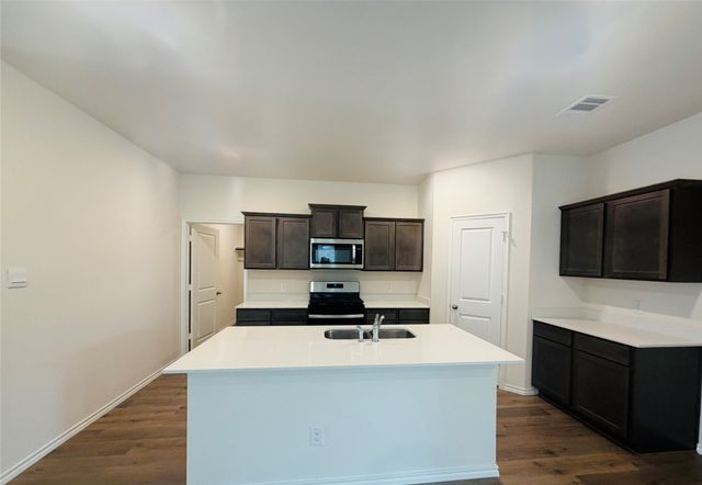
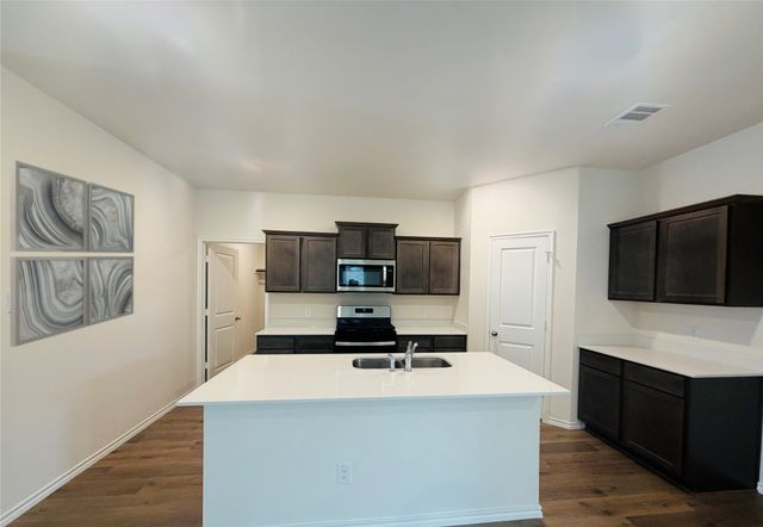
+ wall art [10,159,136,348]
